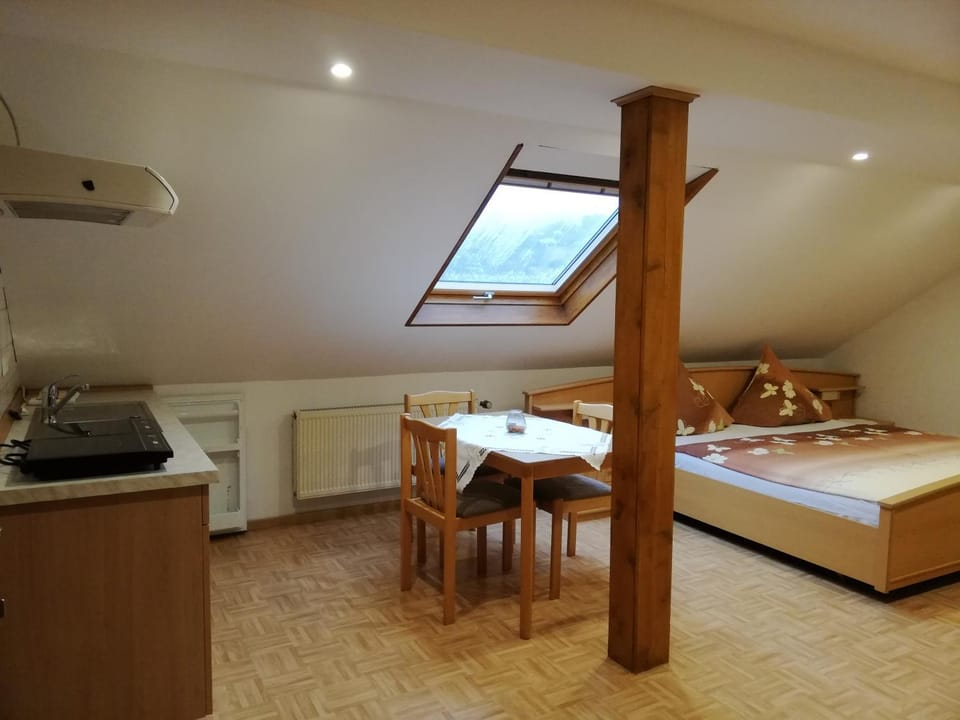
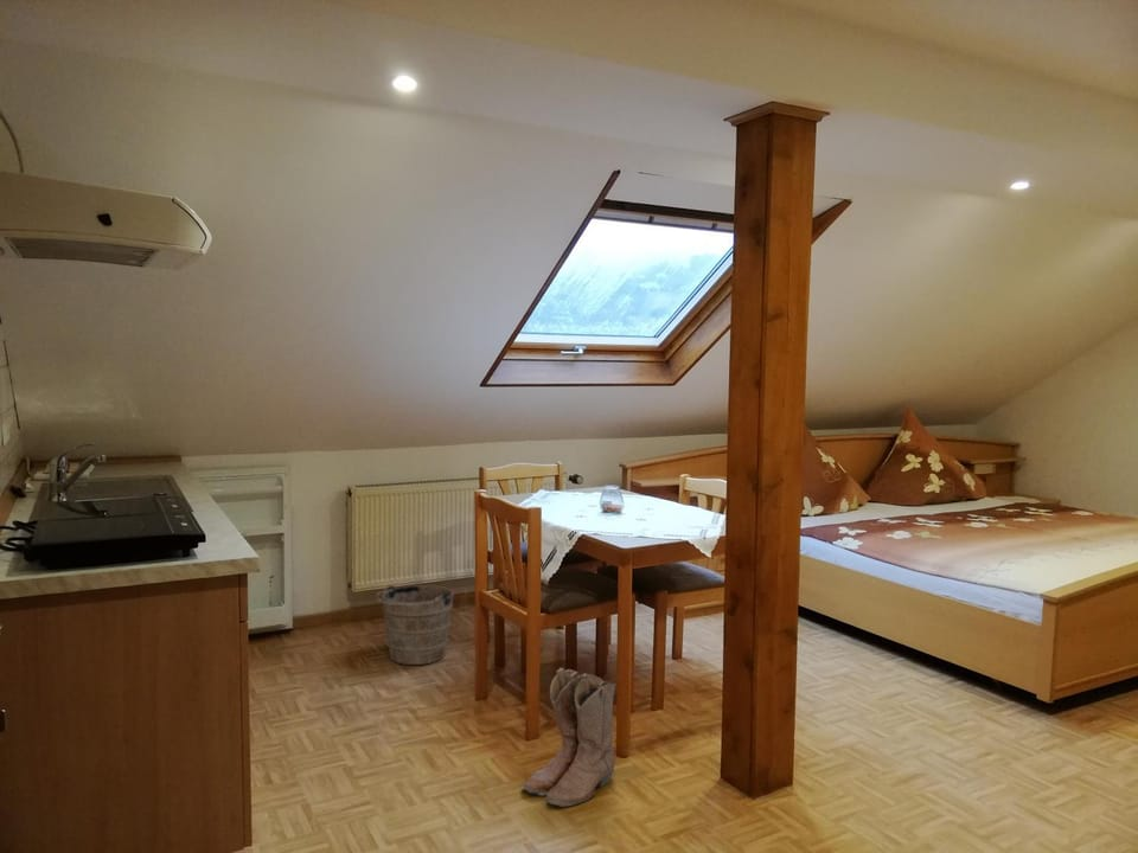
+ bucket [375,584,455,666]
+ boots [520,667,618,808]
